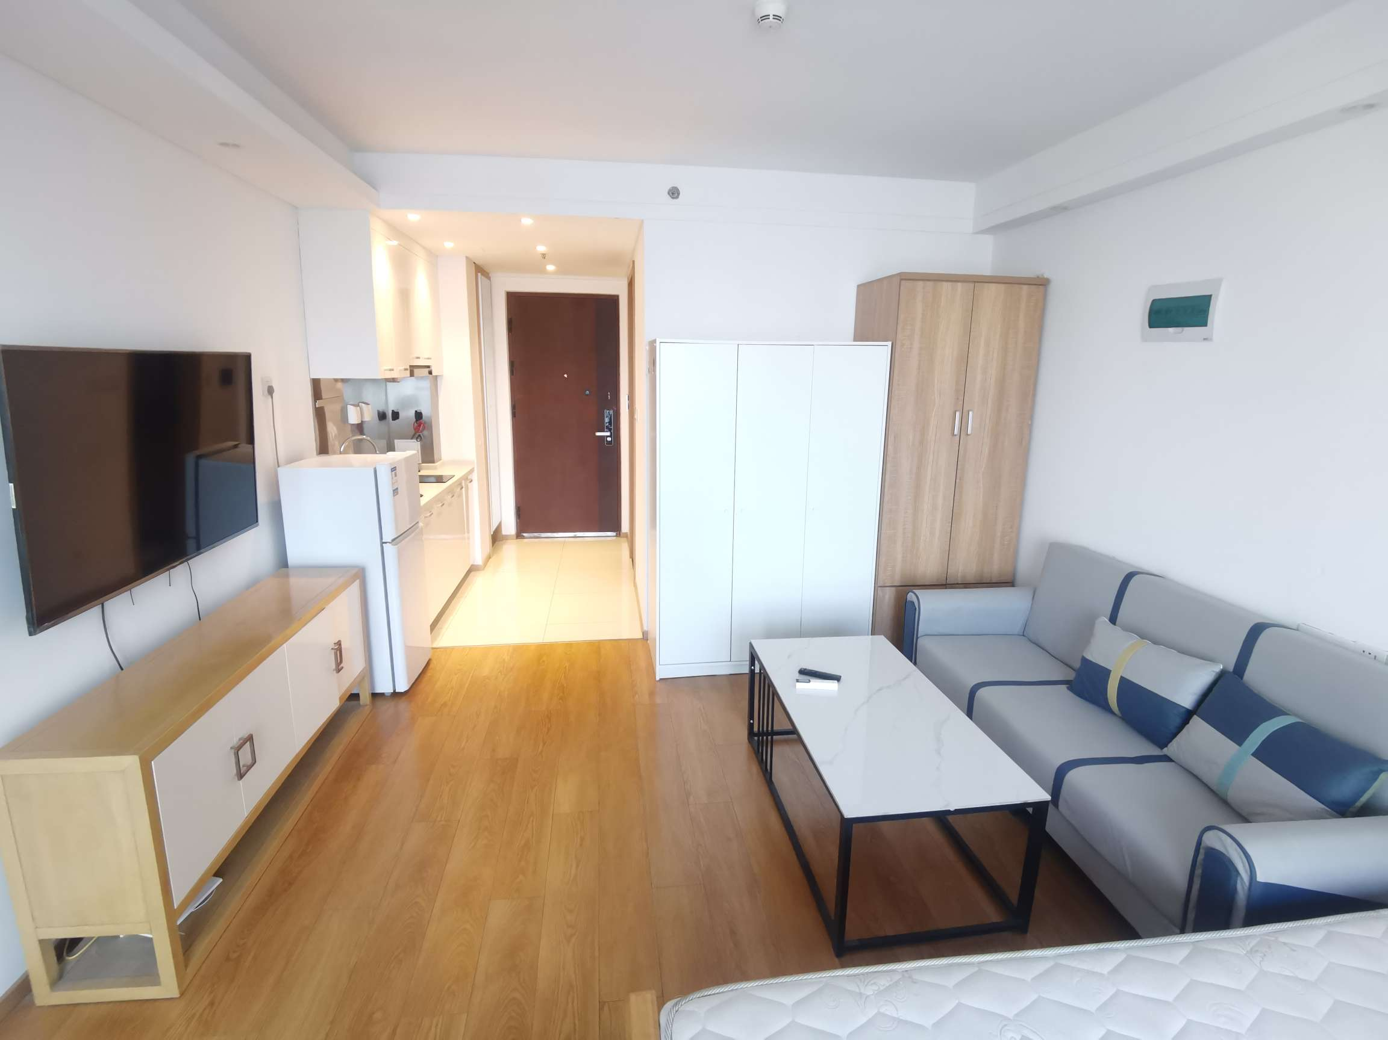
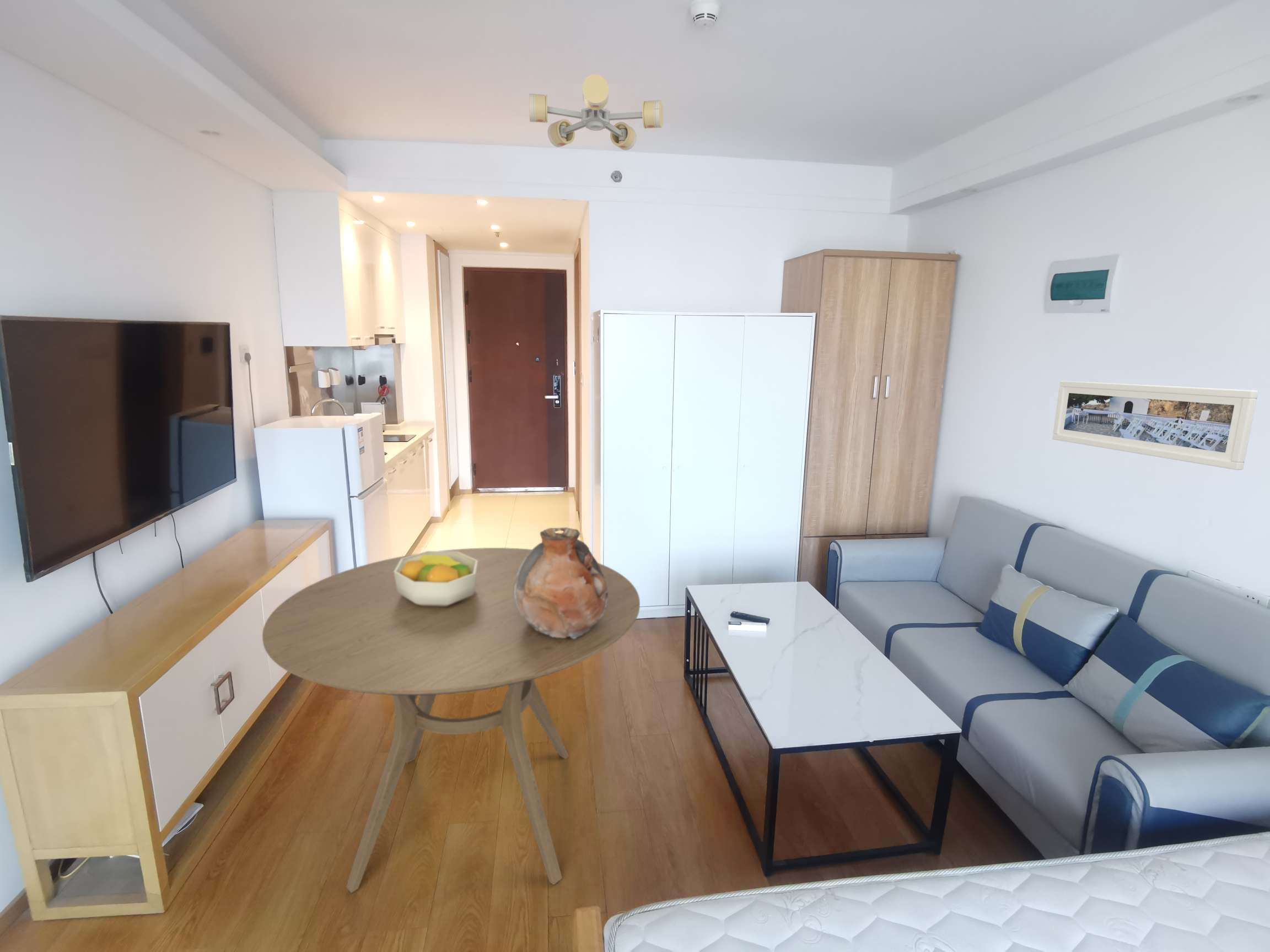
+ ceiling light [529,74,664,151]
+ dining table [262,547,641,894]
+ vase [513,527,608,639]
+ fruit bowl [394,550,478,607]
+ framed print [1052,380,1258,470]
